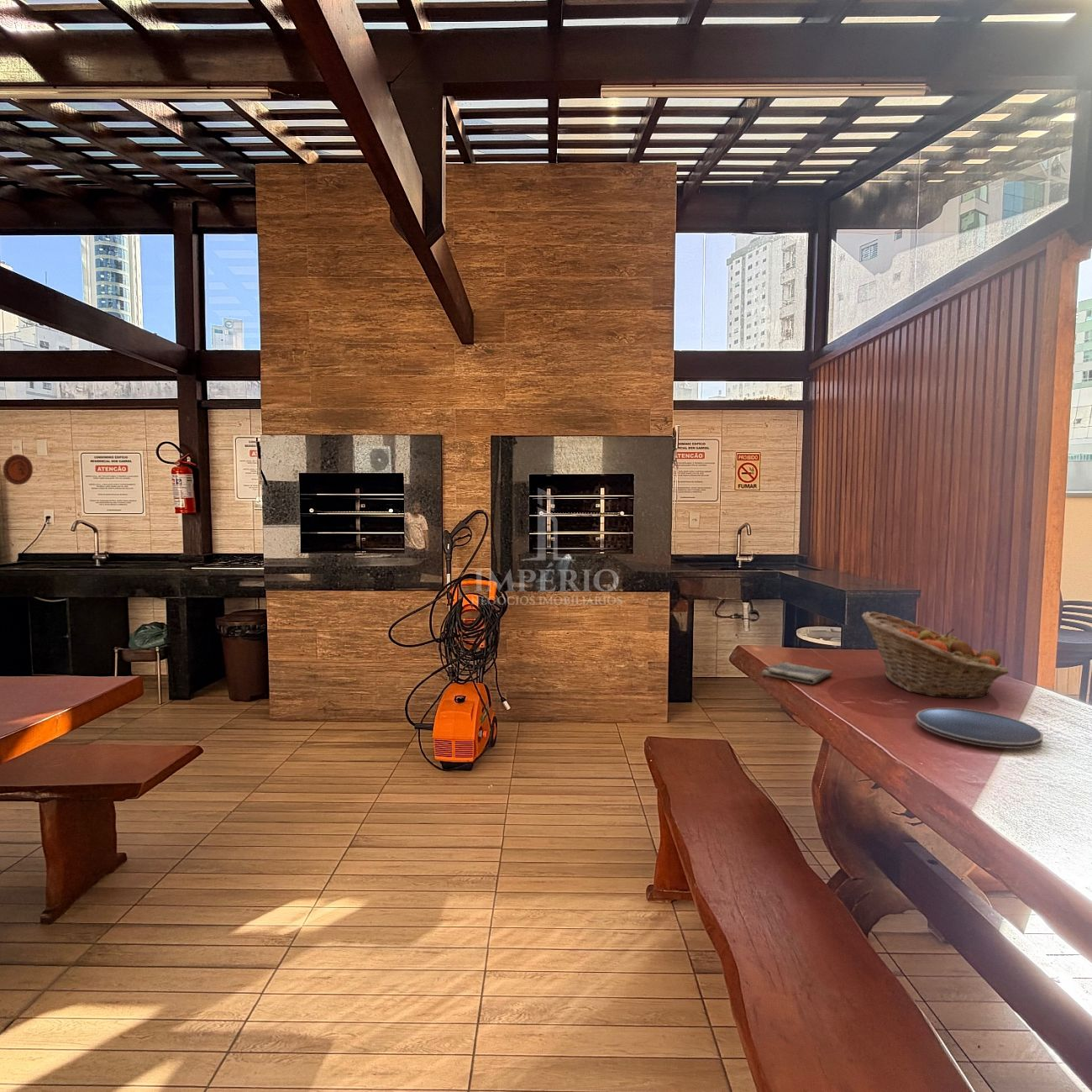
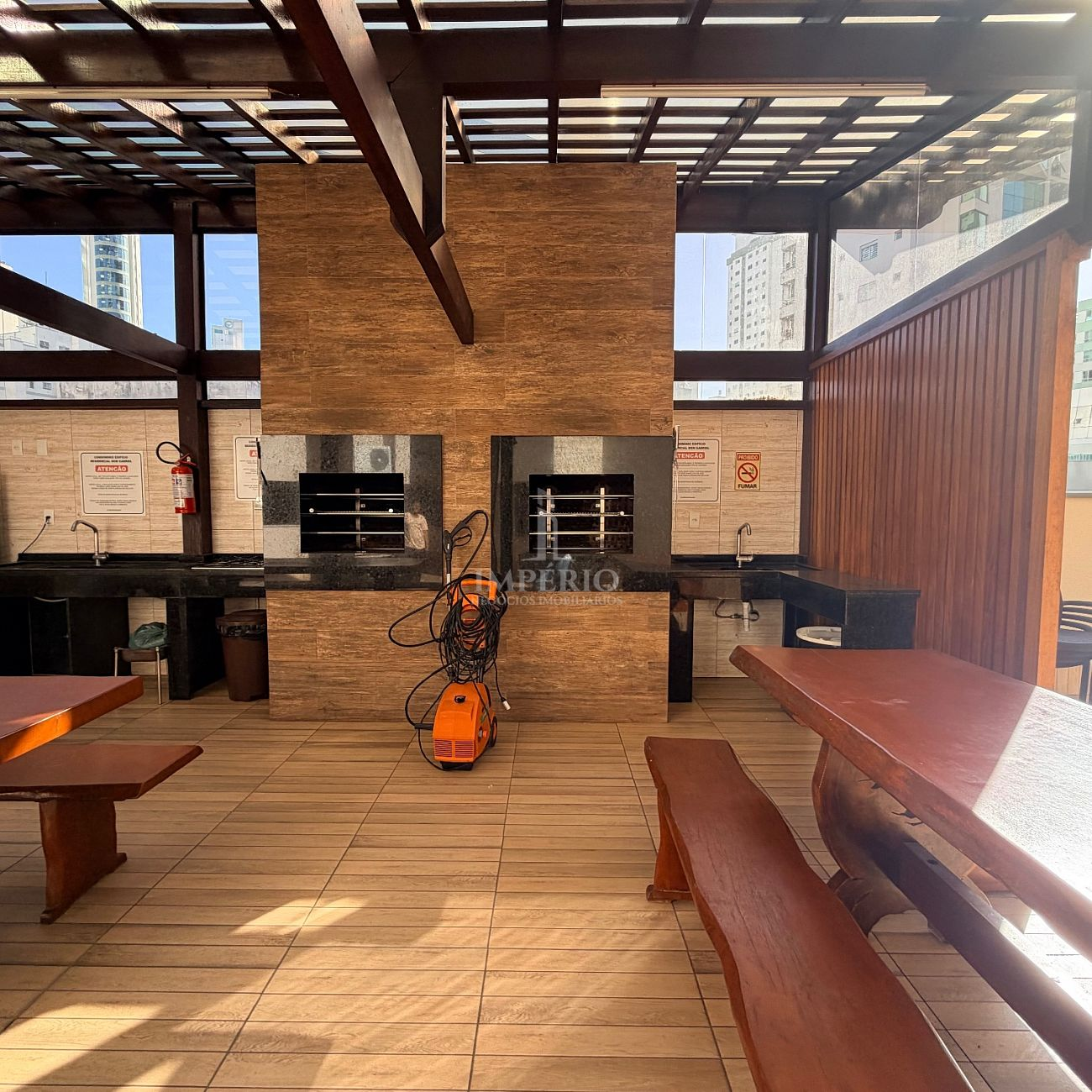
- plate [915,706,1044,749]
- dish towel [761,661,833,685]
- fruit basket [860,611,1010,699]
- decorative plate [3,454,34,486]
